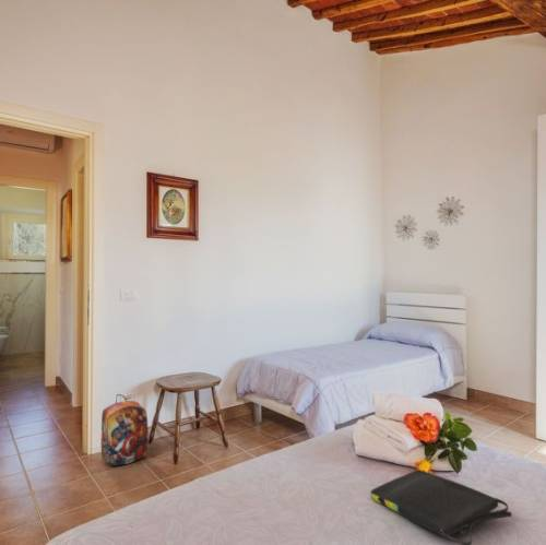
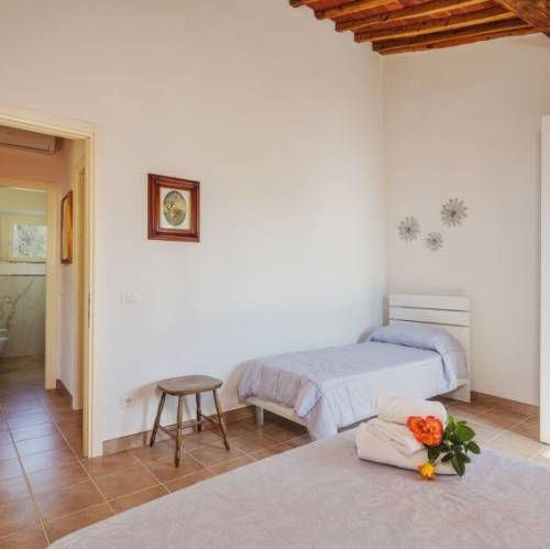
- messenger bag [370,469,512,545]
- backpack [99,393,150,466]
